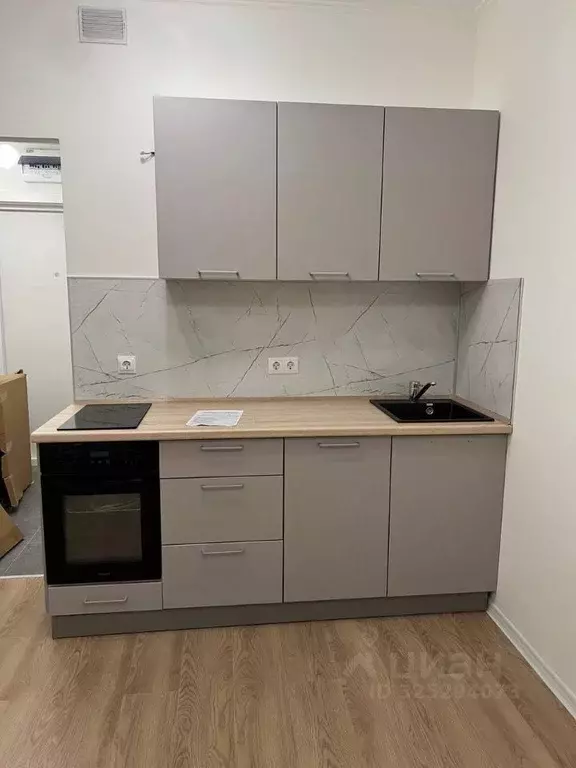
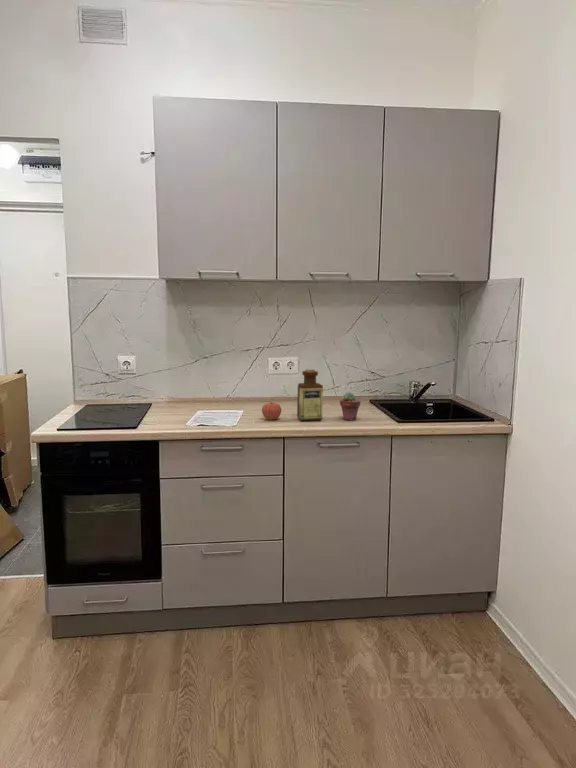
+ apple [261,400,282,421]
+ potted succulent [339,392,361,421]
+ bottle [296,368,324,422]
